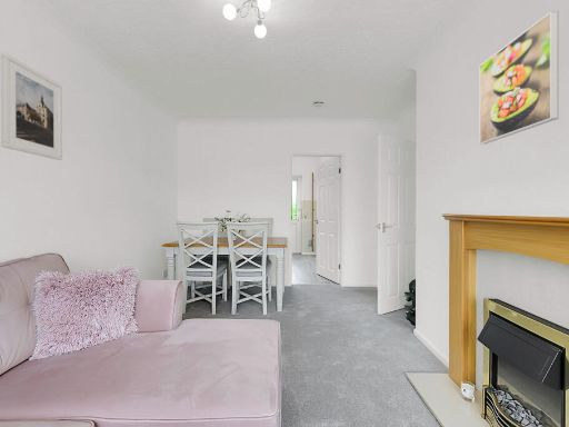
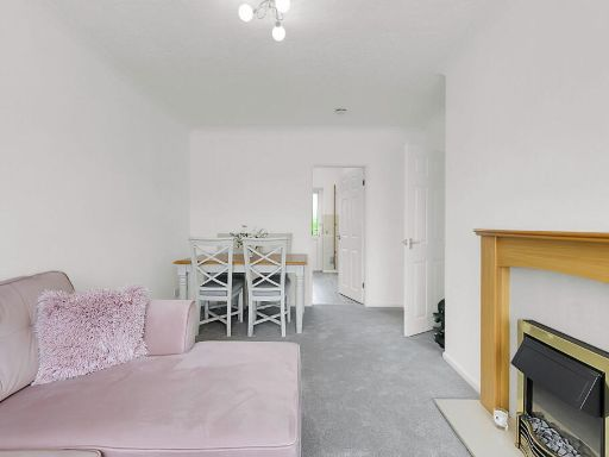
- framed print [479,10,559,145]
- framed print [0,52,63,161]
